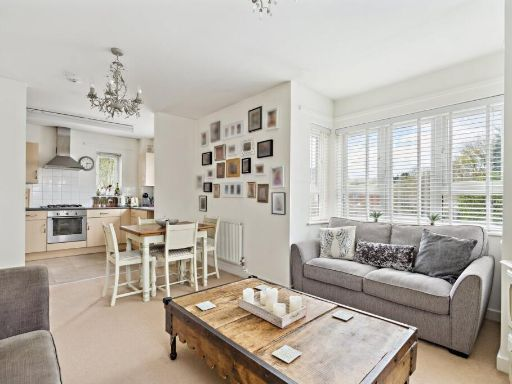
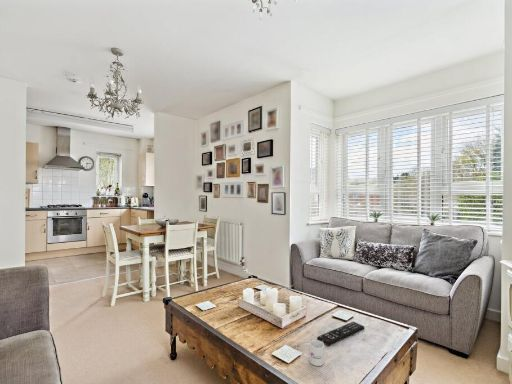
+ remote control [316,321,365,347]
+ mug [302,339,325,367]
